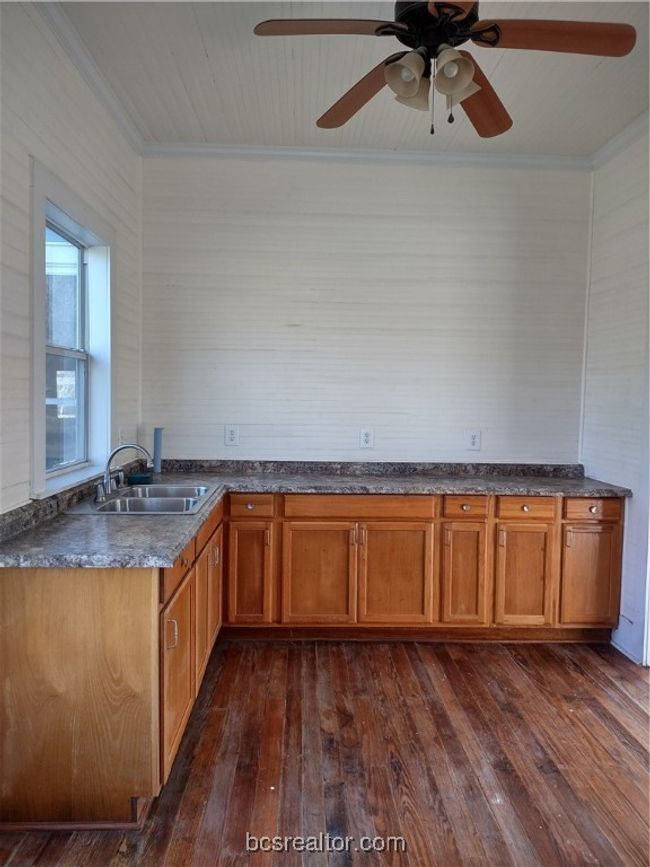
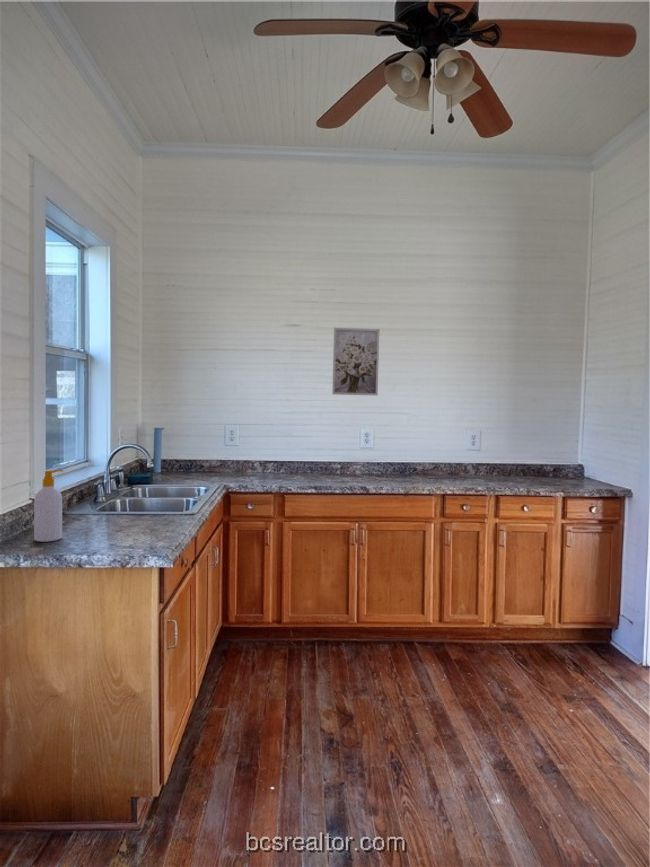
+ wall art [331,327,380,397]
+ soap bottle [33,469,64,543]
